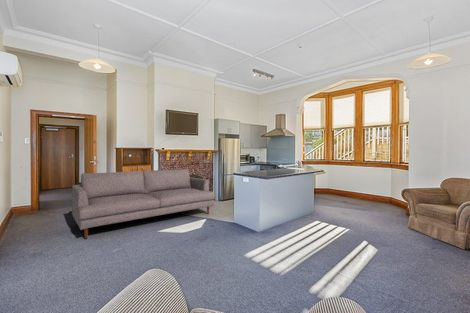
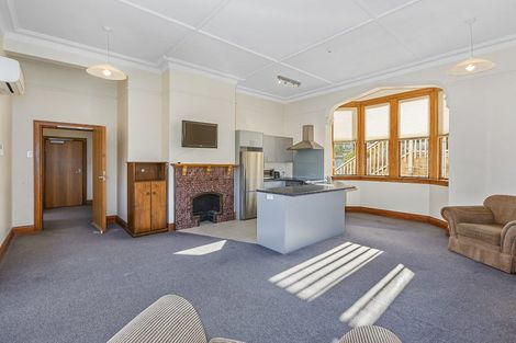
- sofa [71,168,216,239]
